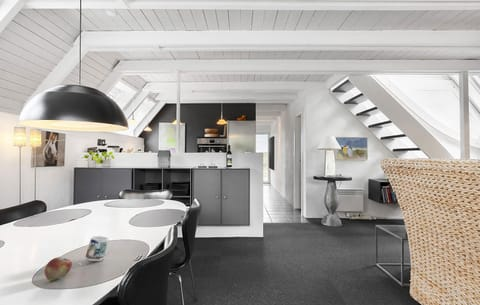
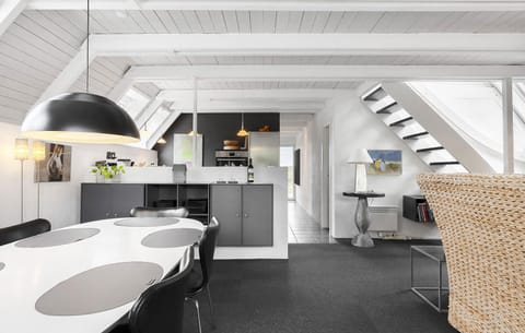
- fruit [44,257,73,281]
- mug [84,235,110,262]
